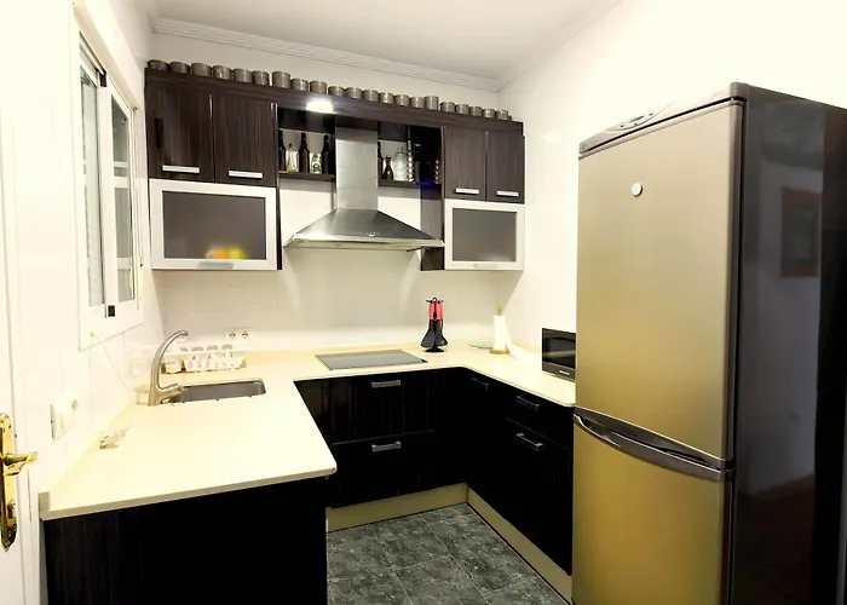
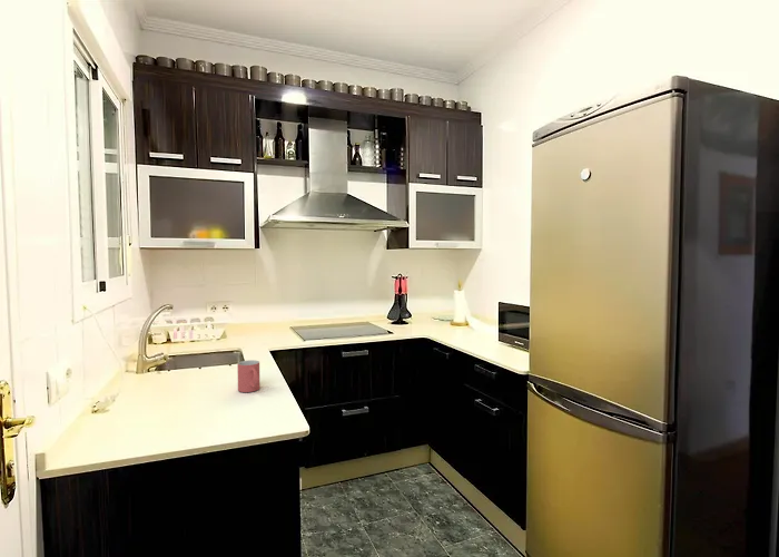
+ mug [236,359,260,393]
